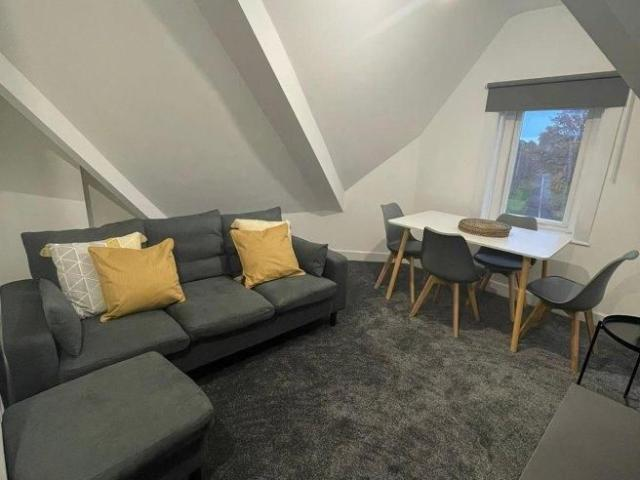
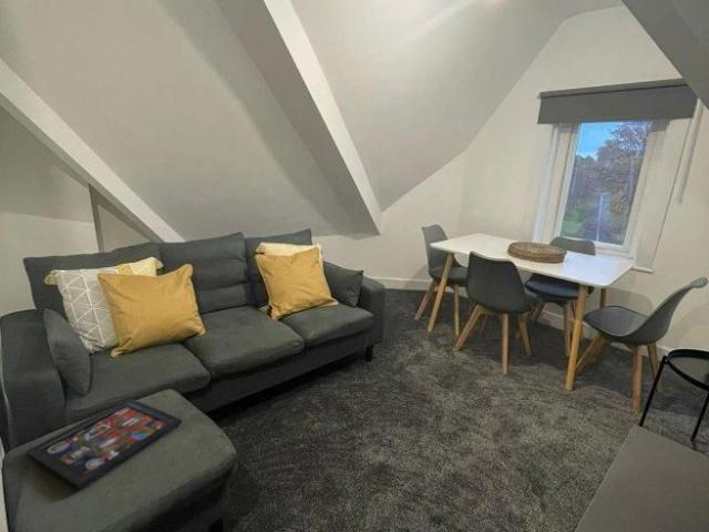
+ decorative tray [24,398,183,490]
